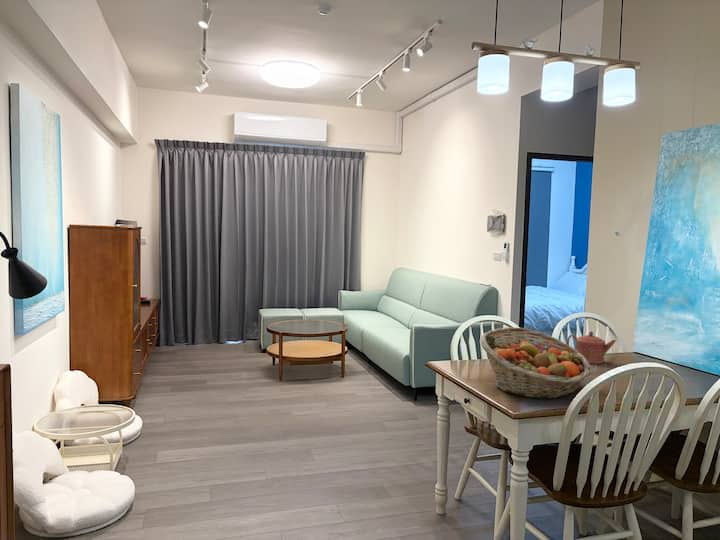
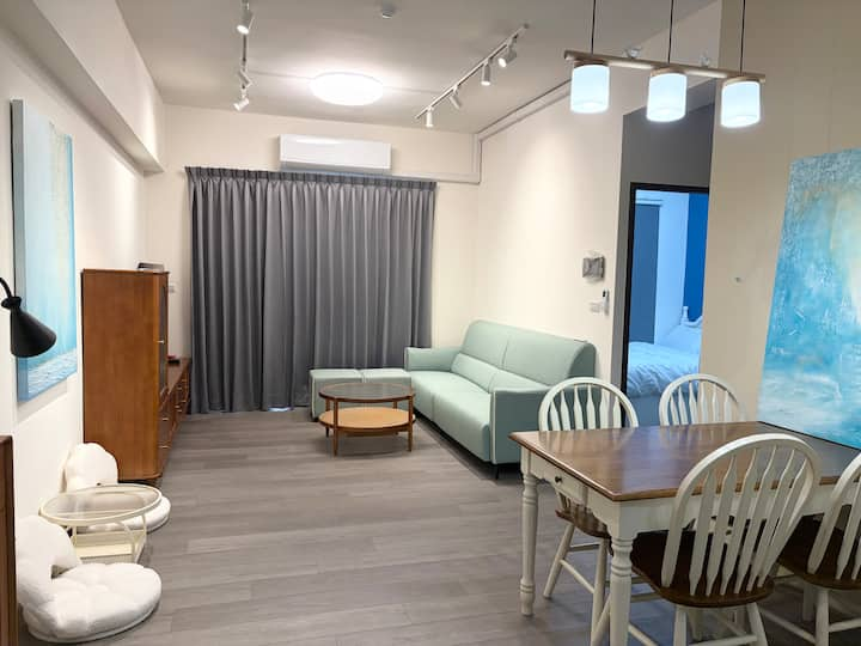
- fruit basket [479,326,592,400]
- teapot [566,330,617,365]
